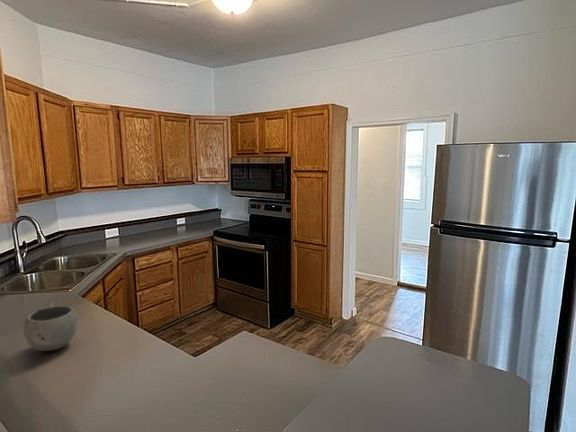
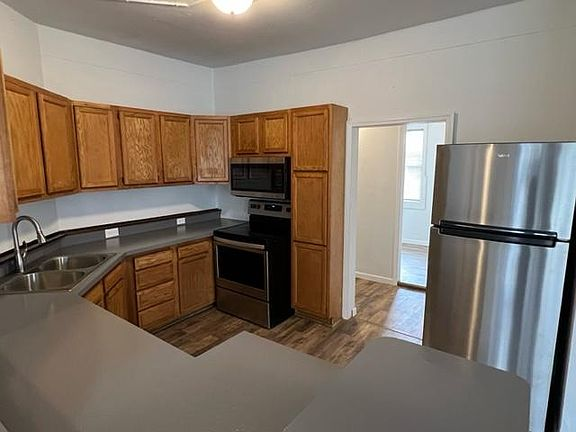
- bowl [22,305,79,352]
